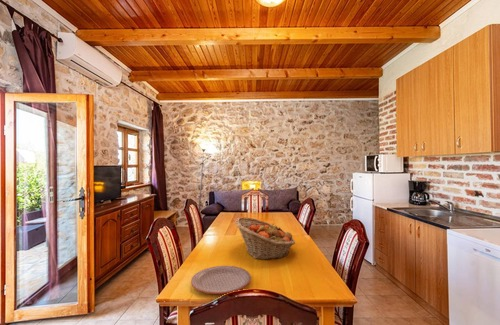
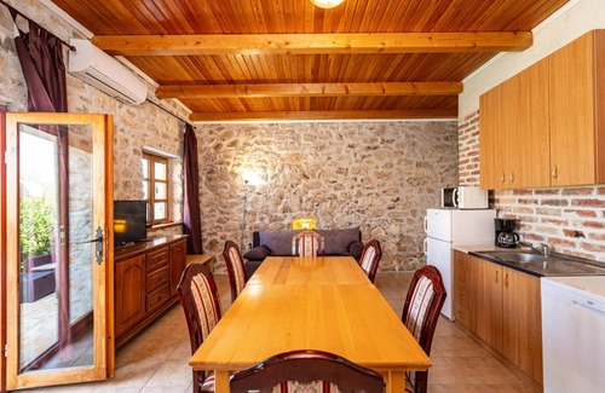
- plate [190,265,252,295]
- fruit basket [234,216,296,261]
